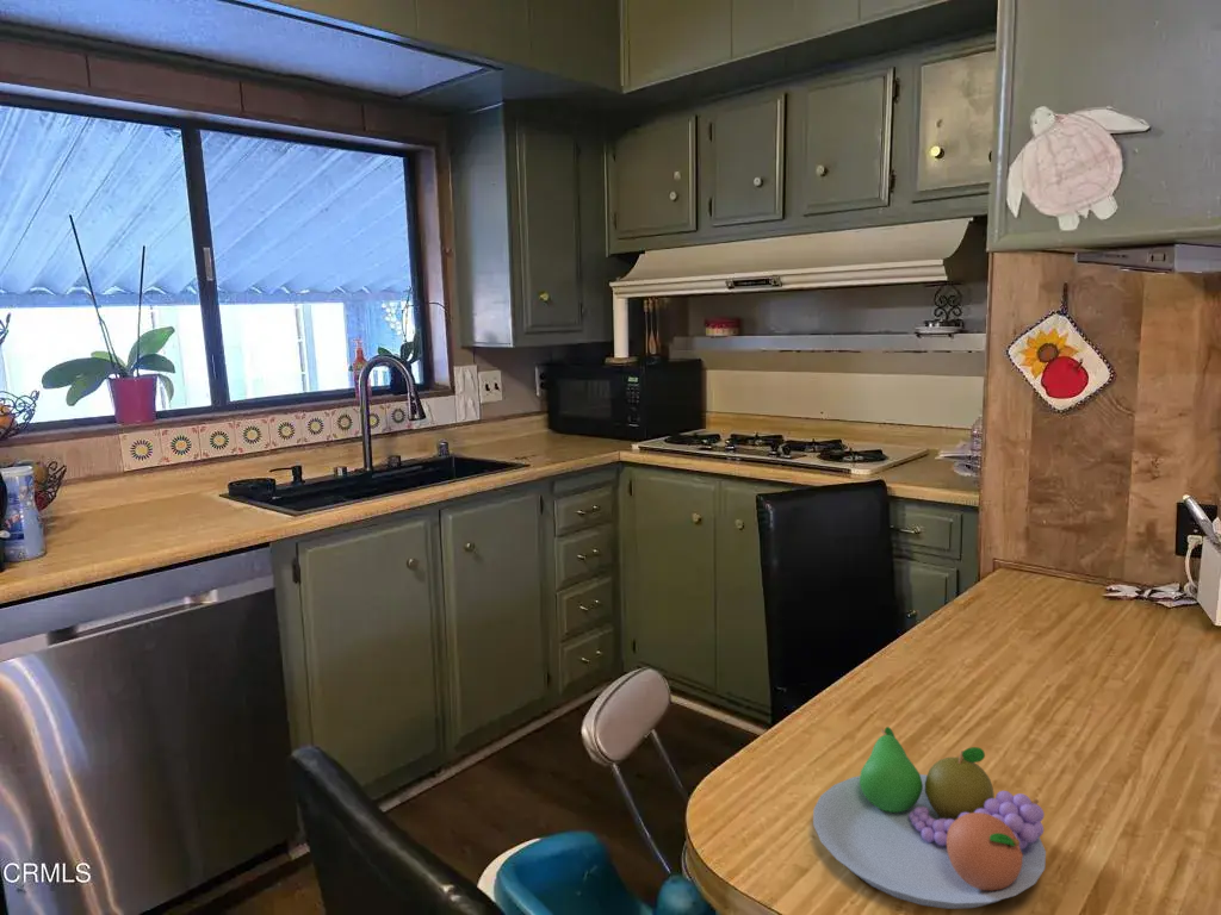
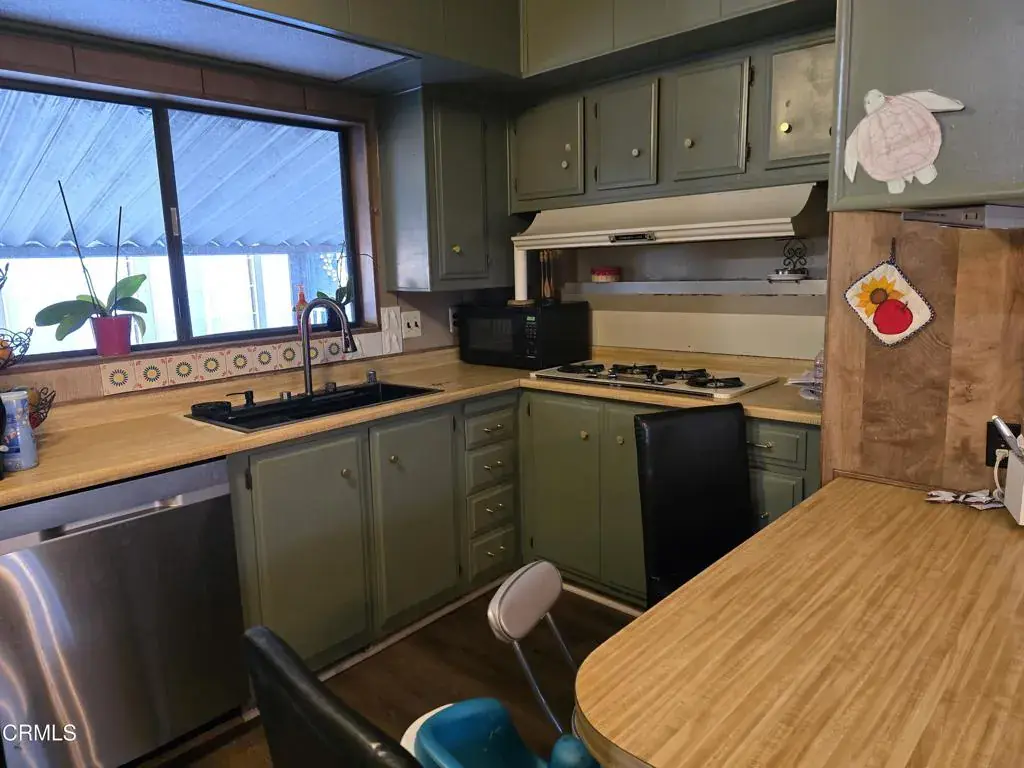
- fruit bowl [812,726,1047,910]
